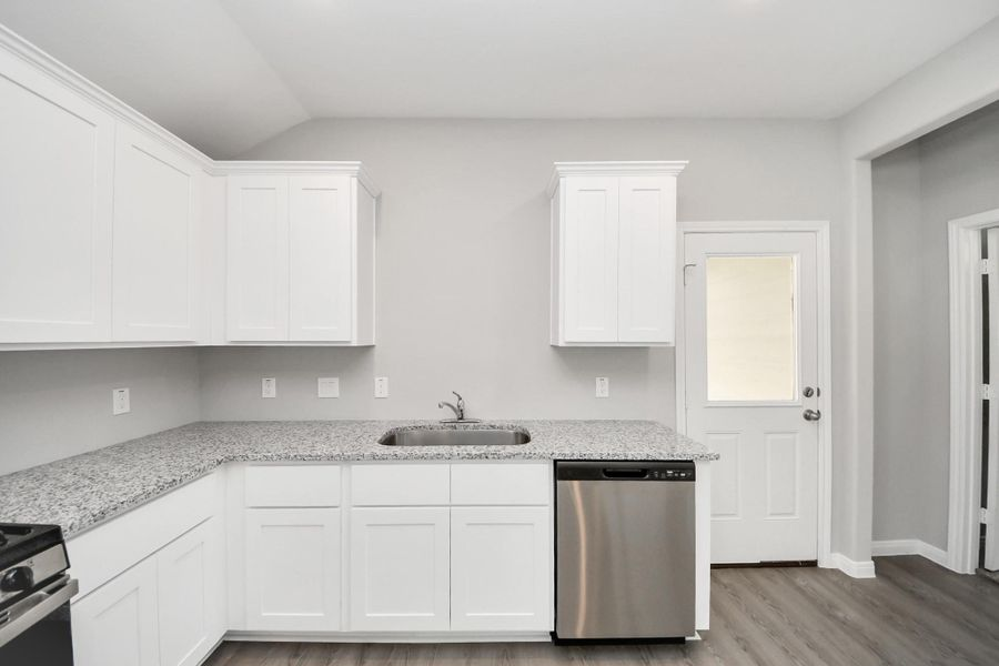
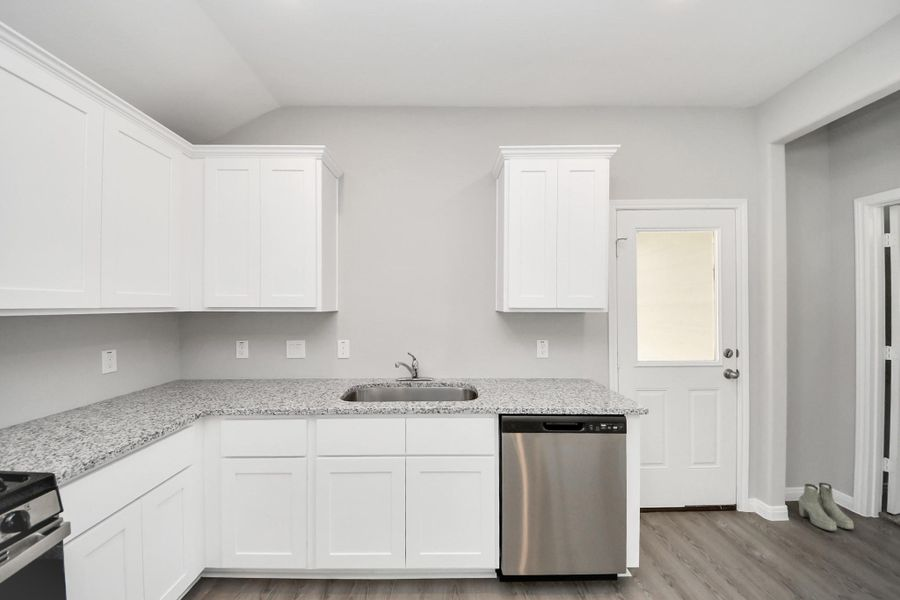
+ boots [798,481,855,532]
